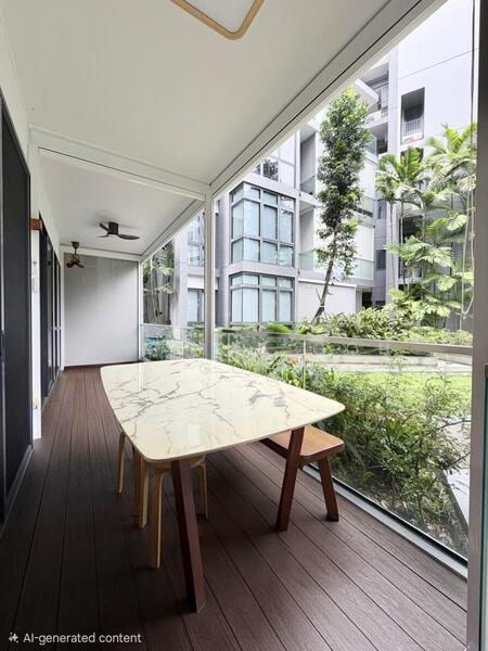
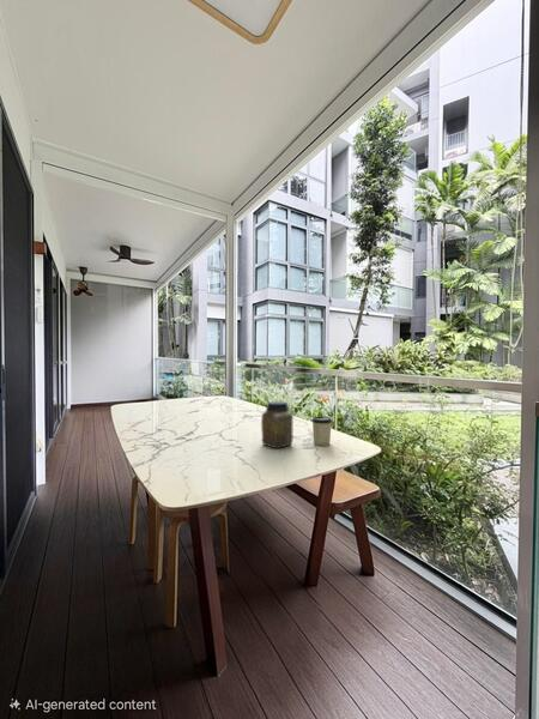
+ jar [260,400,295,449]
+ cup [310,415,333,447]
